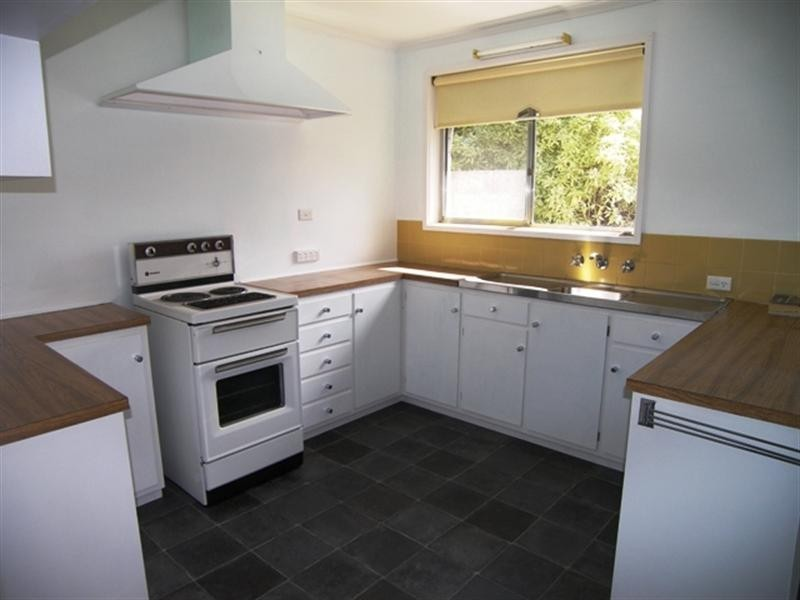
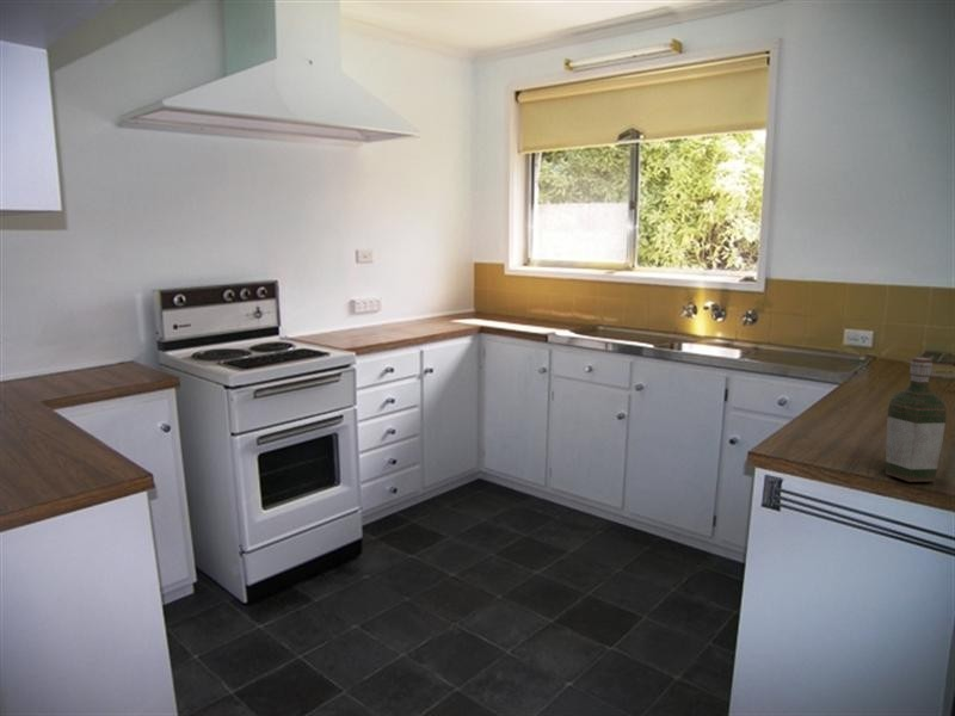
+ bottle [885,356,948,483]
